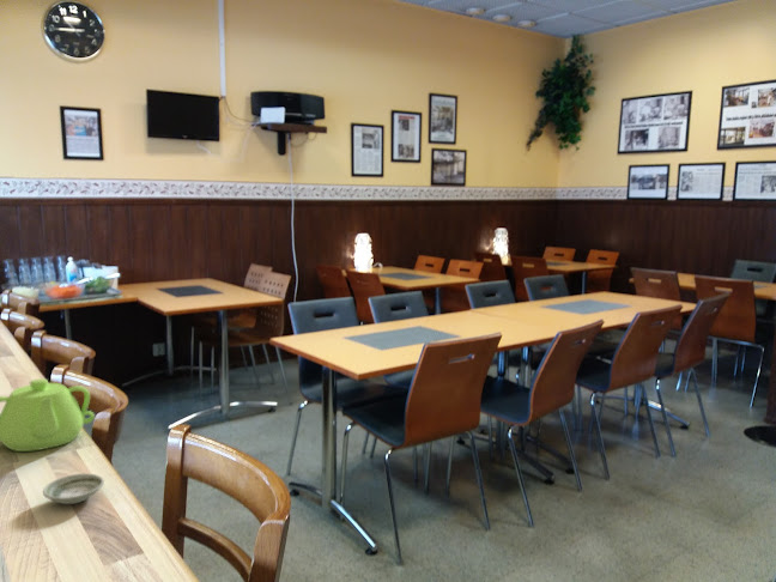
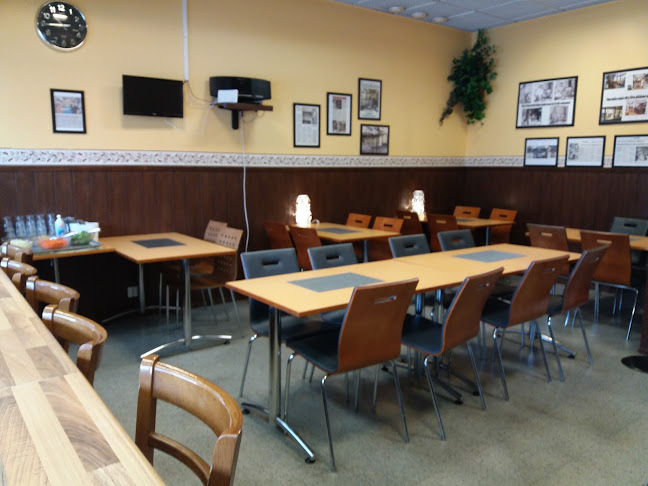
- teapot [0,377,96,453]
- saucer [42,472,105,505]
